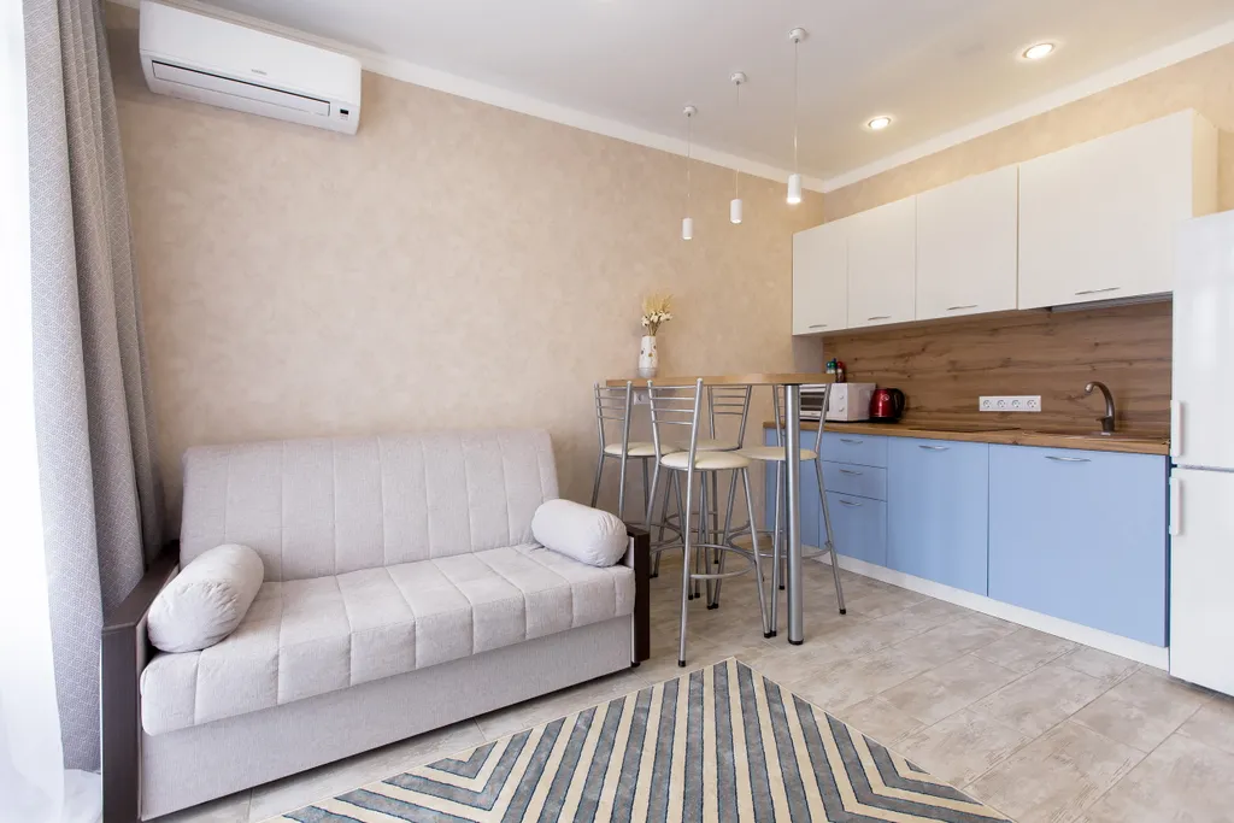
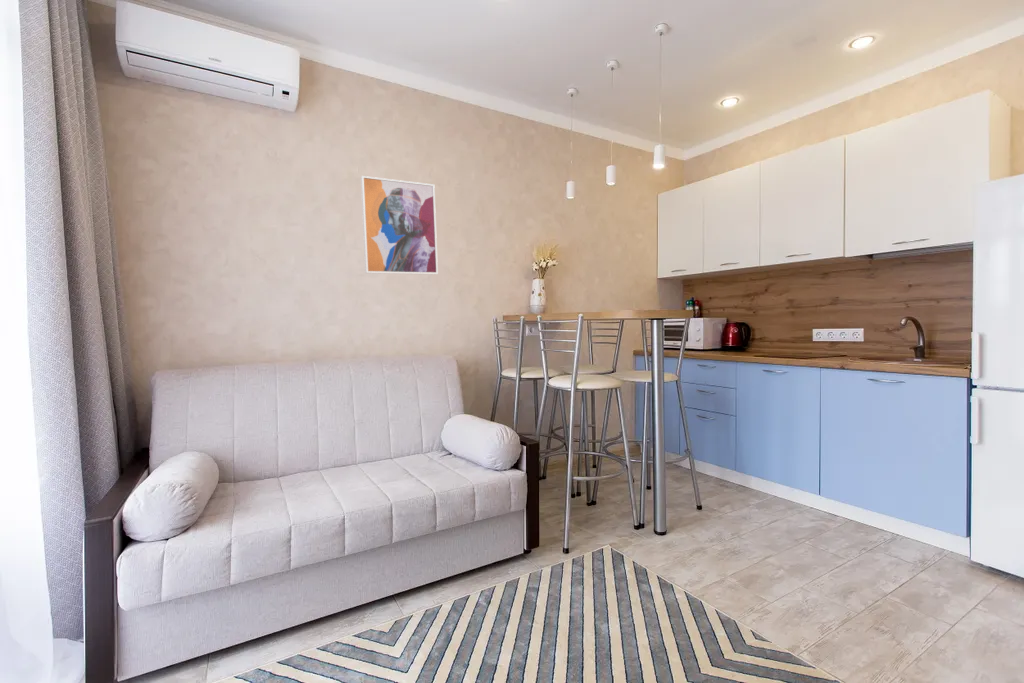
+ wall art [360,175,439,275]
